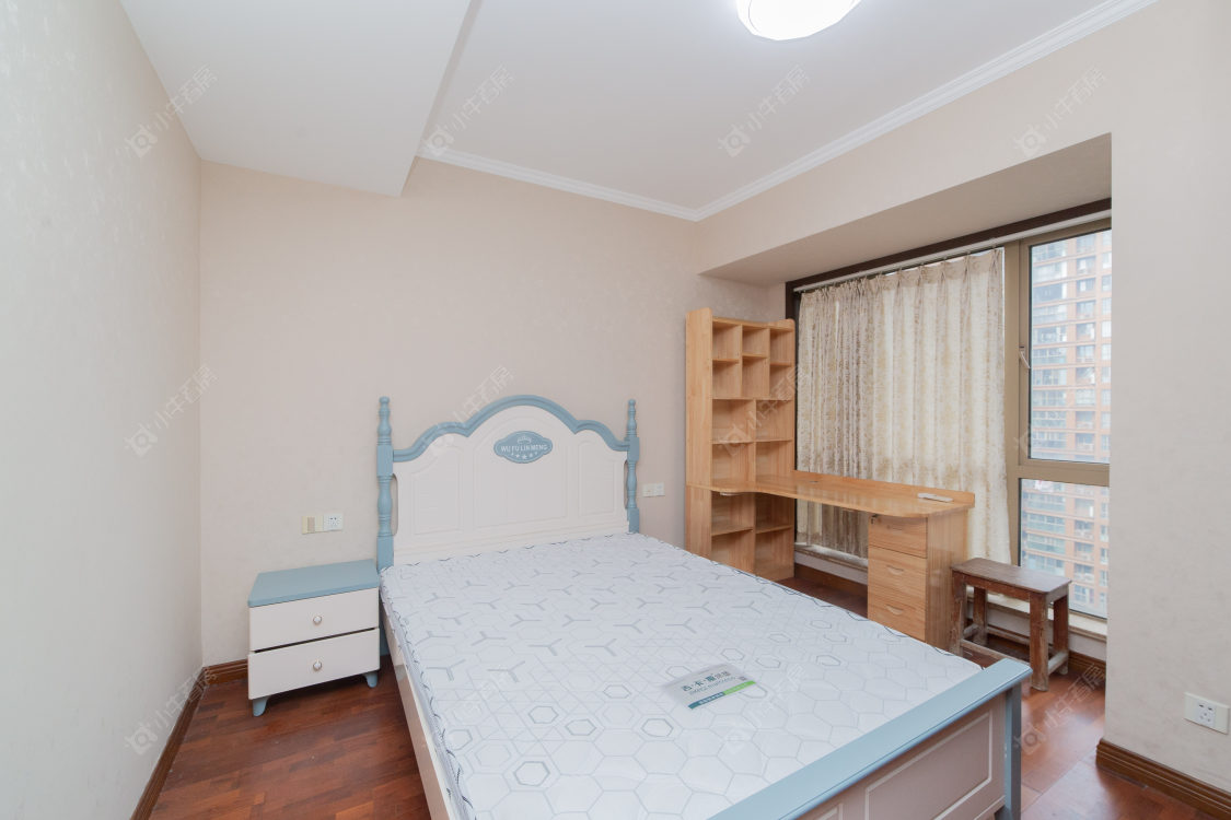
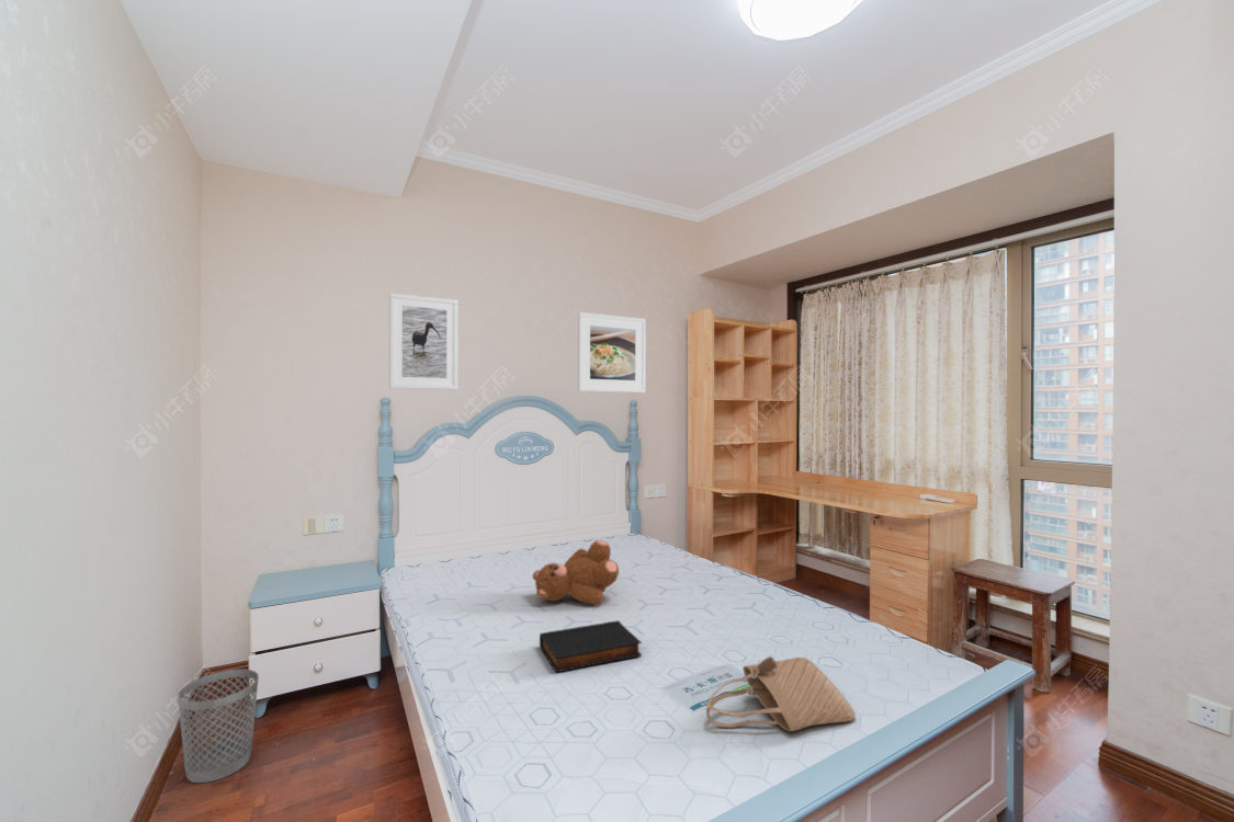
+ teddy bear [532,539,621,606]
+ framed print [577,311,647,393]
+ tote bag [705,655,857,732]
+ wastebasket [177,669,260,784]
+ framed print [388,292,460,390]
+ book [539,619,643,673]
